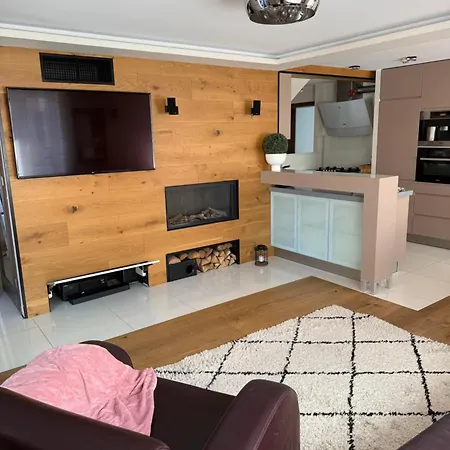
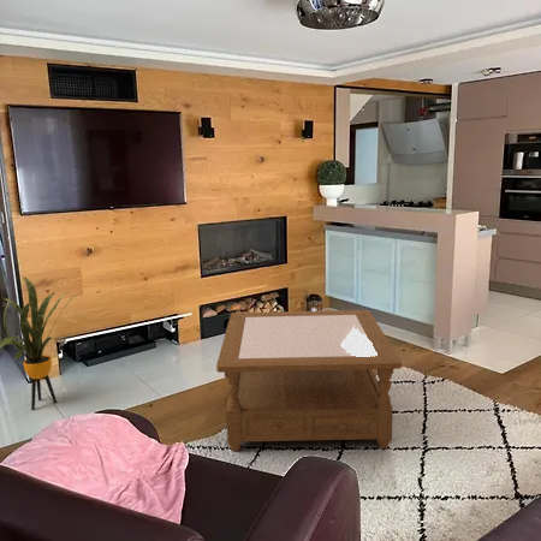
+ coffee table [215,309,403,452]
+ house plant [0,275,84,411]
